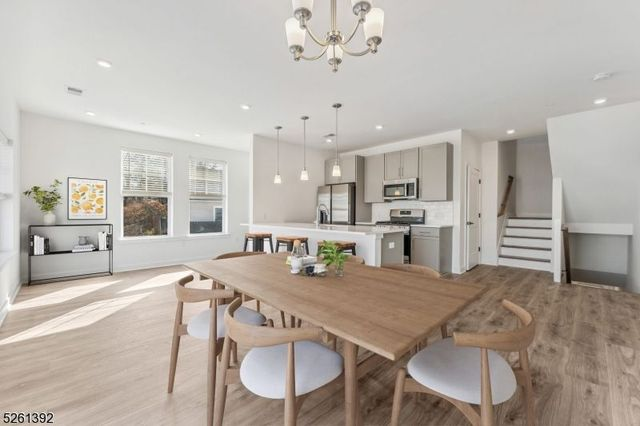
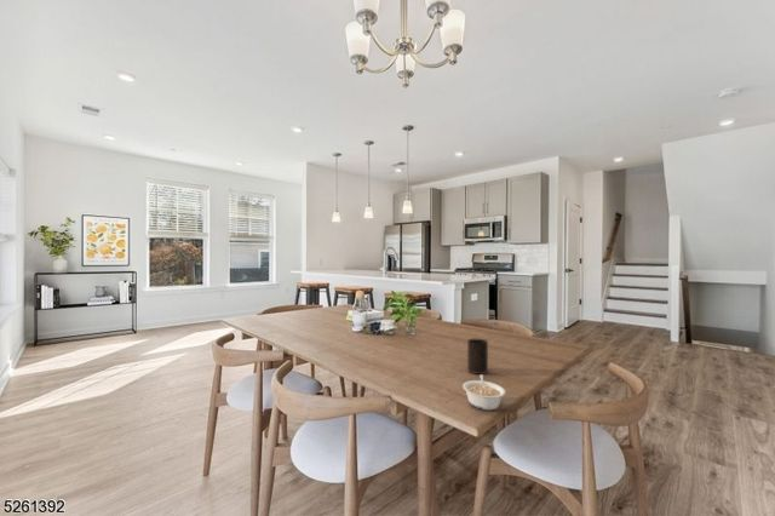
+ cup [466,338,489,375]
+ legume [461,374,506,411]
